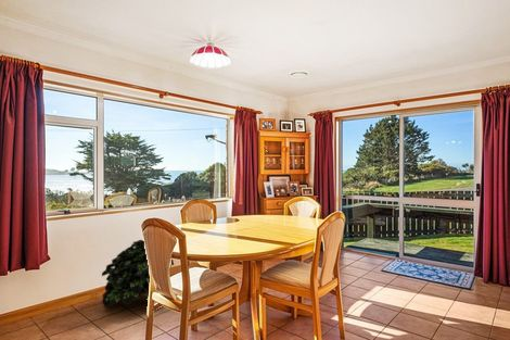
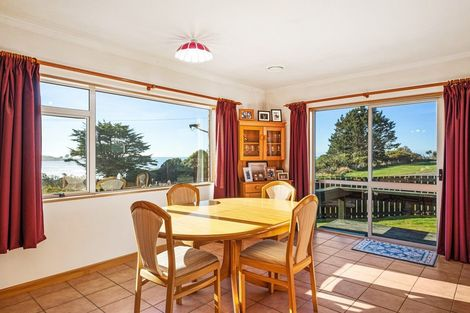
- potted plant [101,239,175,308]
